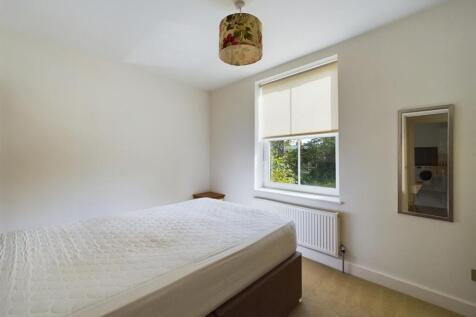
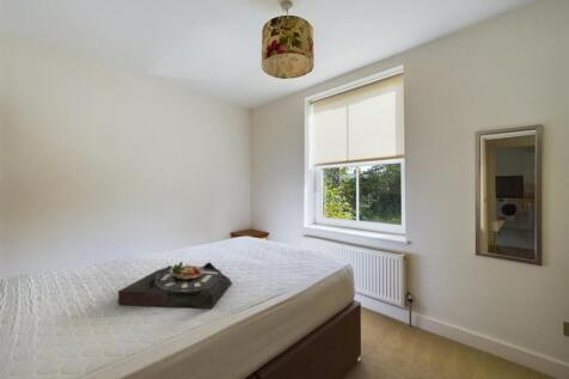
+ serving tray [117,261,233,310]
